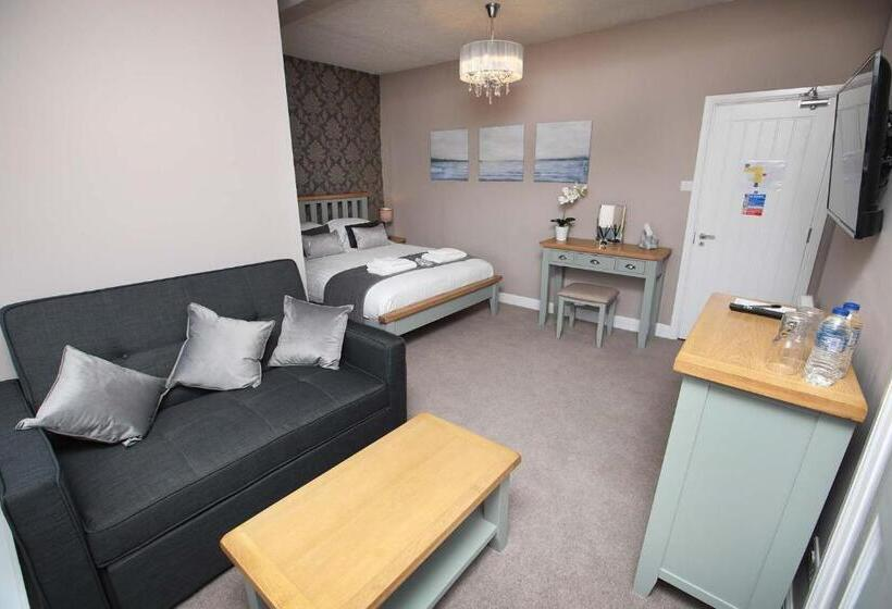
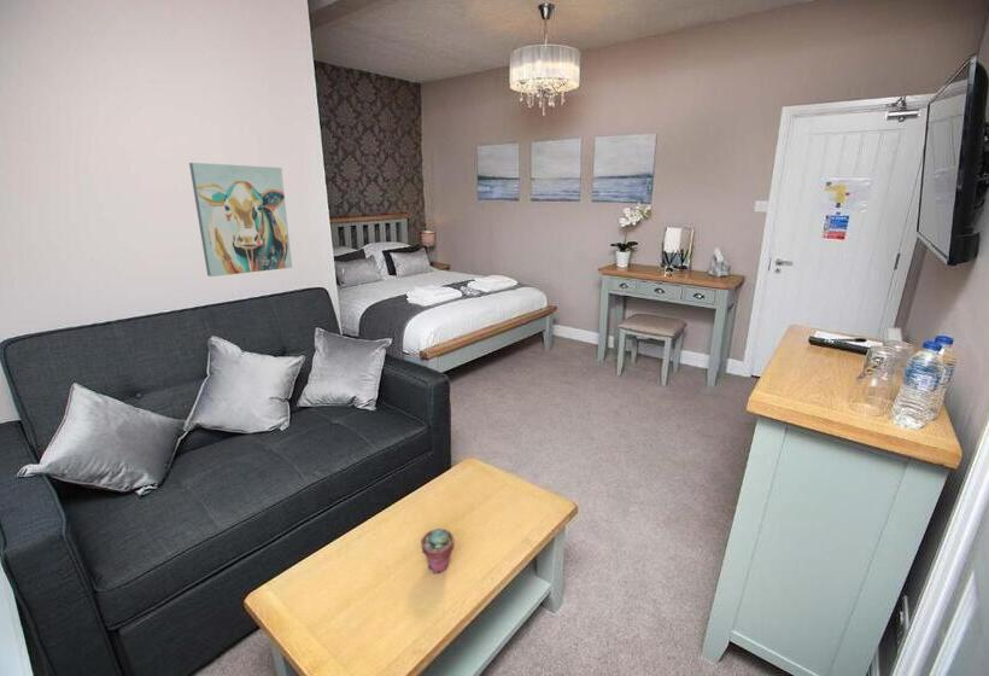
+ potted succulent [420,528,455,575]
+ wall art [188,162,293,278]
